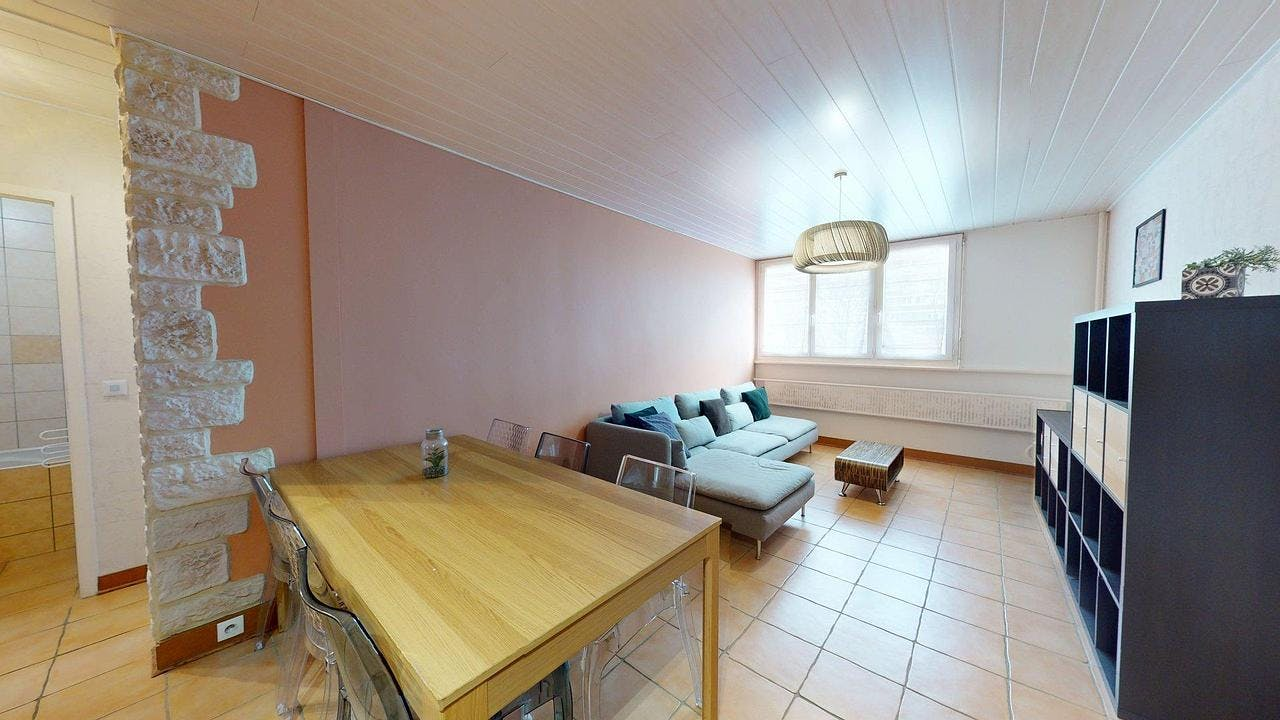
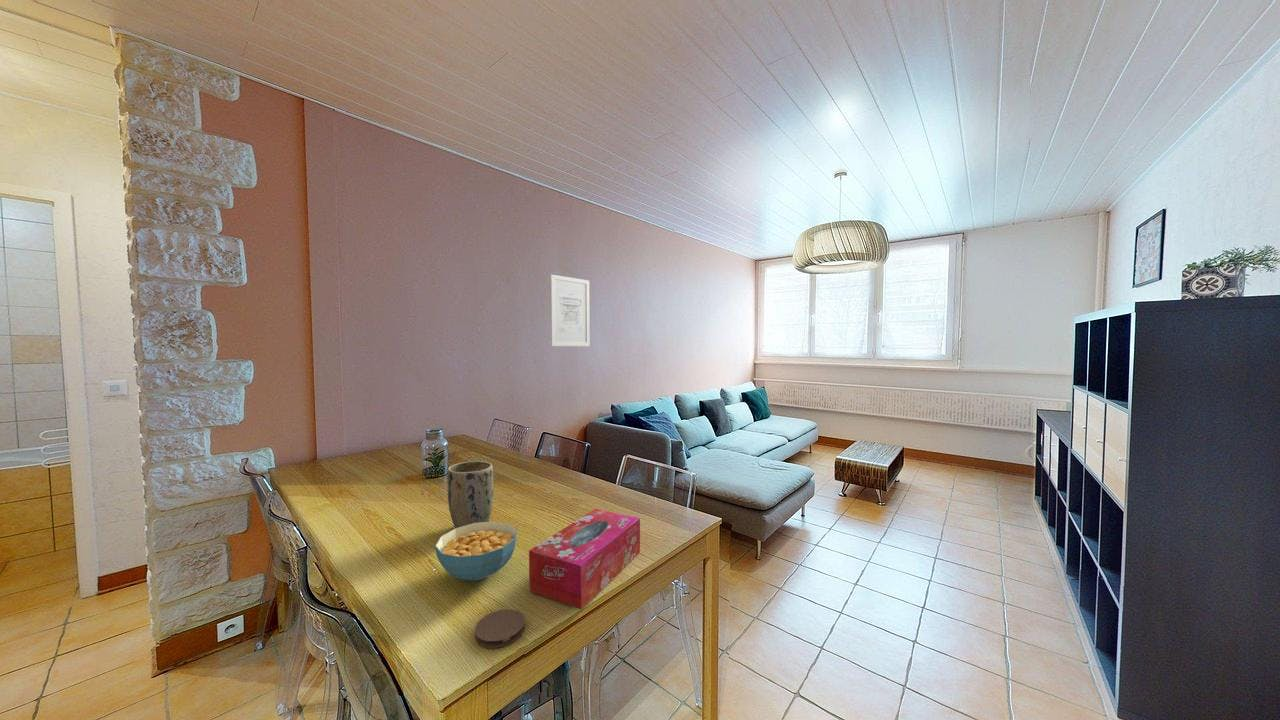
+ plant pot [446,460,494,529]
+ coaster [474,608,526,649]
+ cereal bowl [434,520,518,582]
+ wall art [549,273,591,347]
+ tissue box [528,508,641,610]
